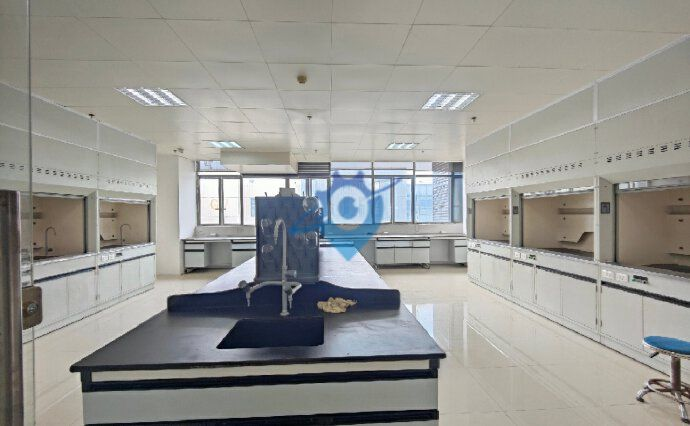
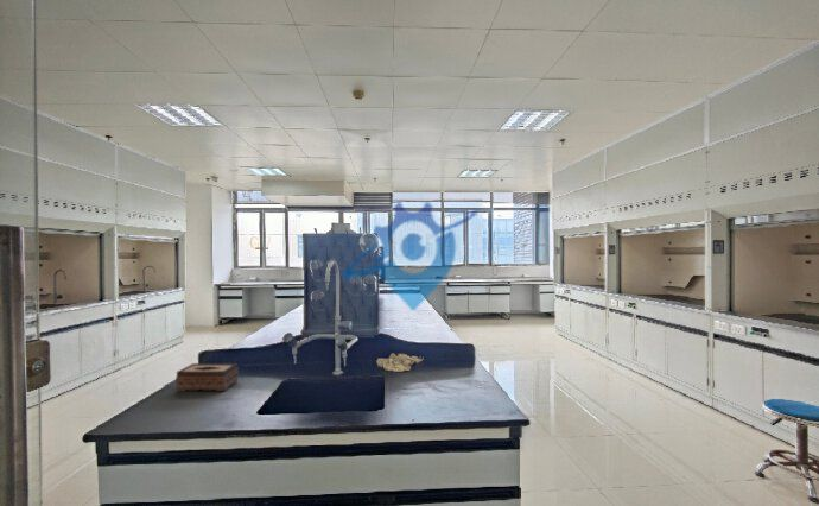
+ tissue box [174,362,240,392]
